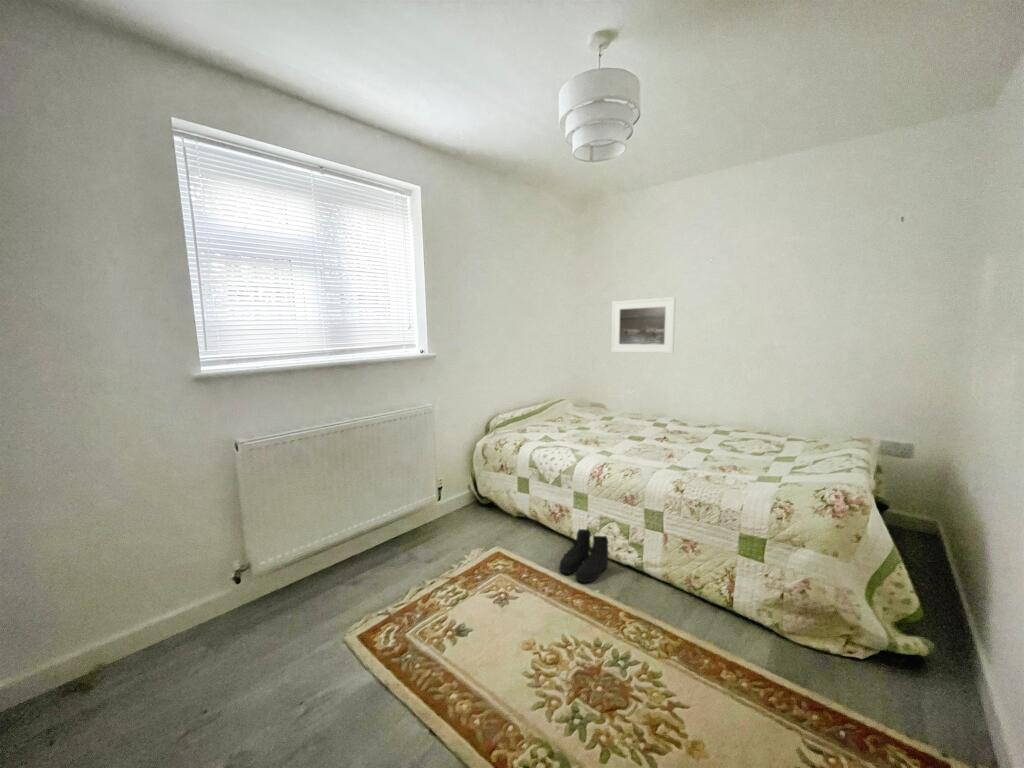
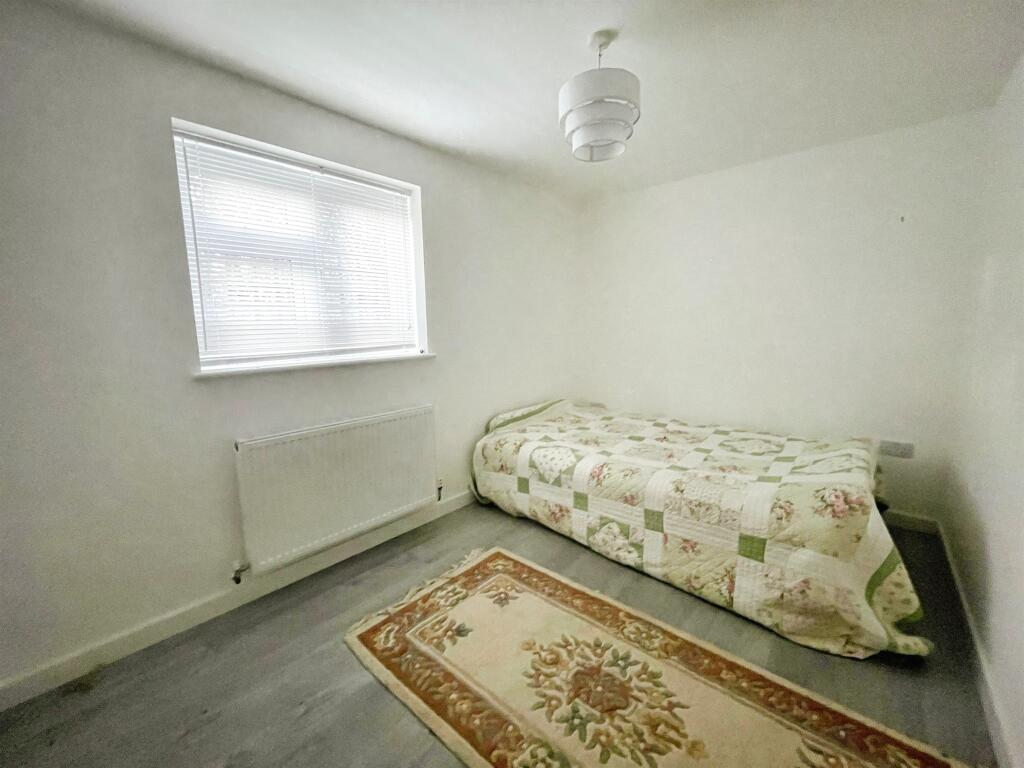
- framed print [610,296,677,354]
- boots [558,528,609,584]
